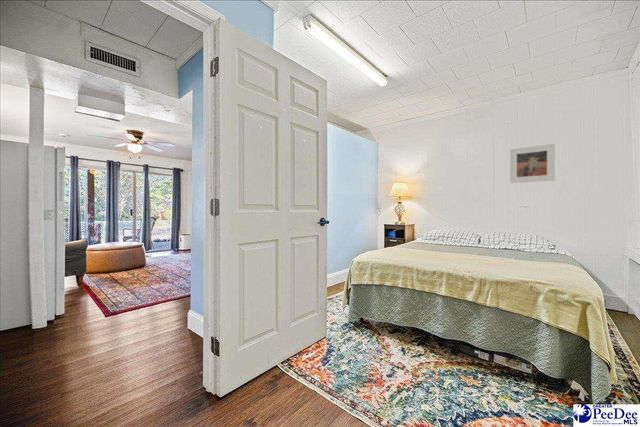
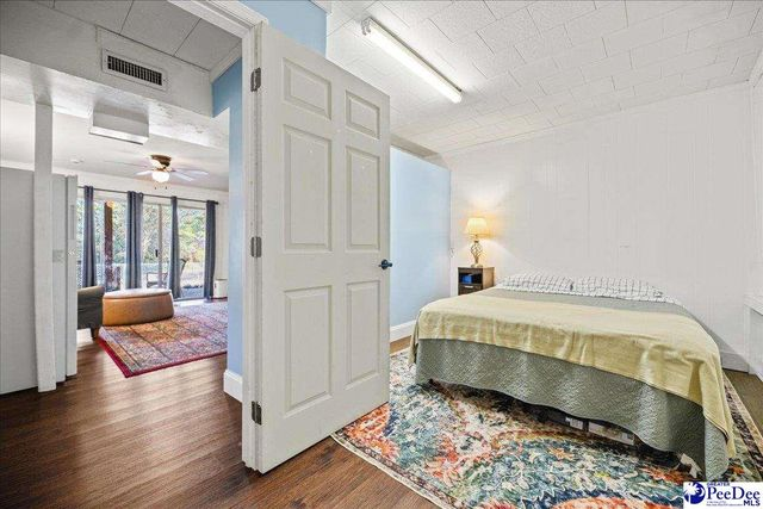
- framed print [509,143,556,184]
